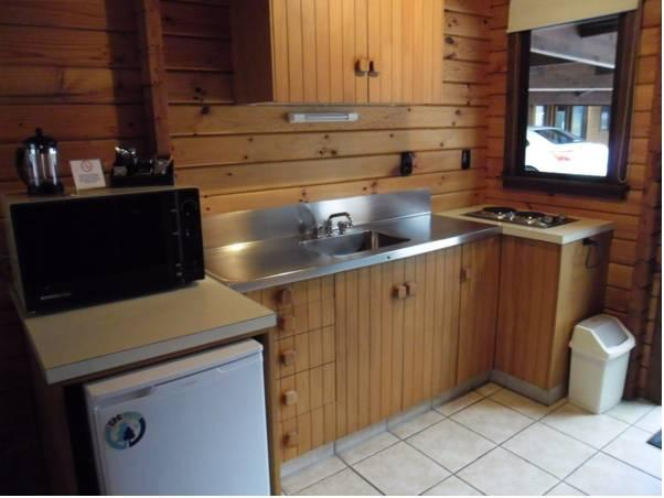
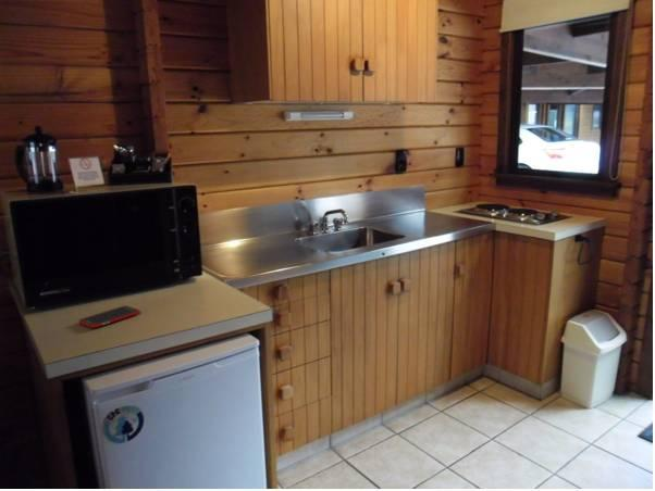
+ cell phone [77,304,141,329]
